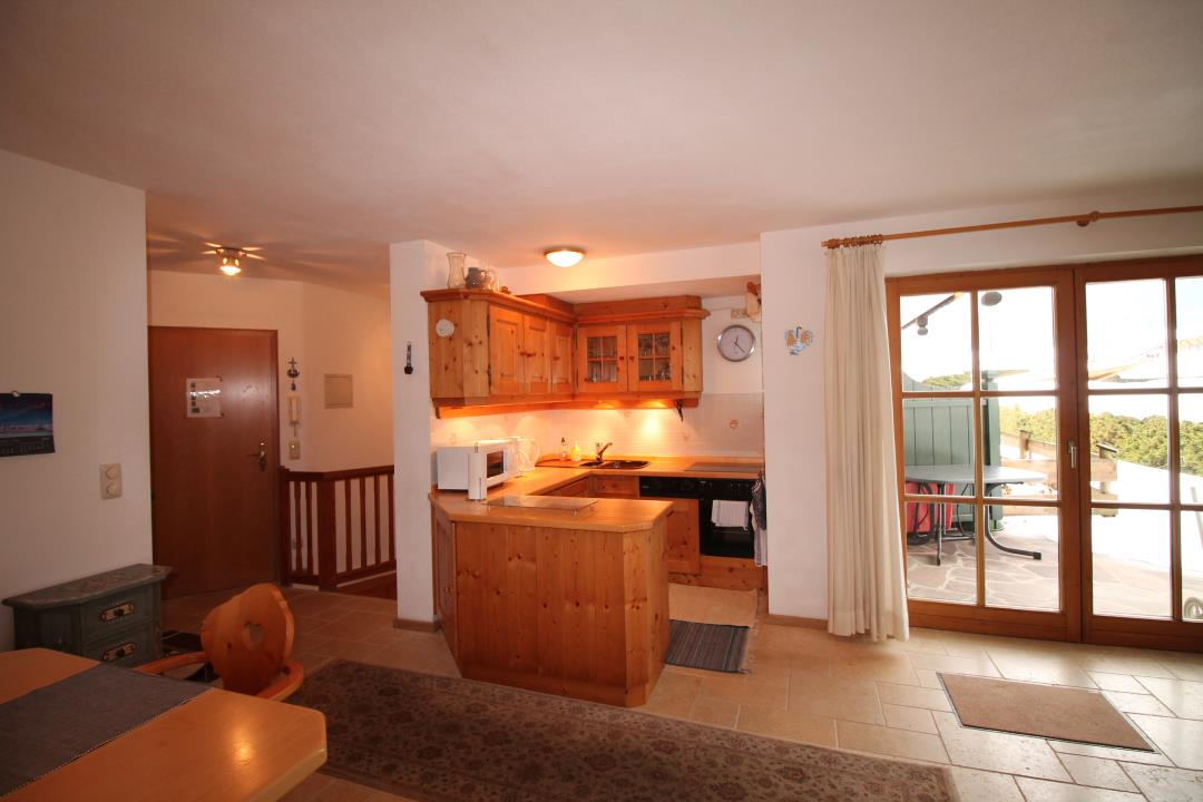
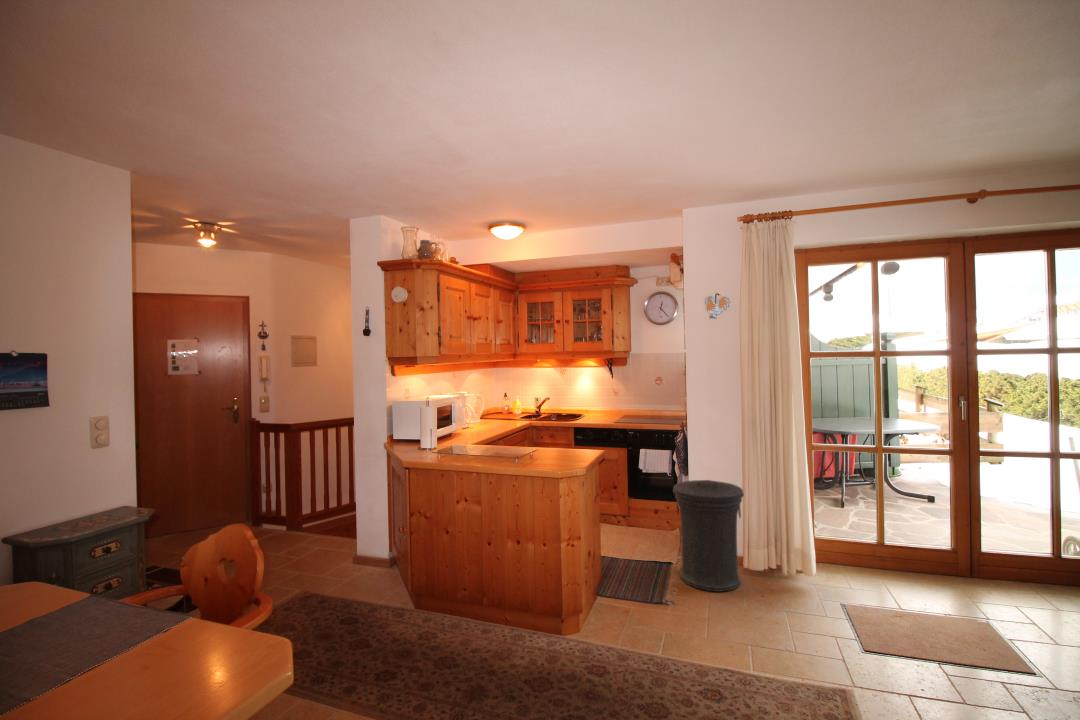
+ trash can [672,479,745,593]
